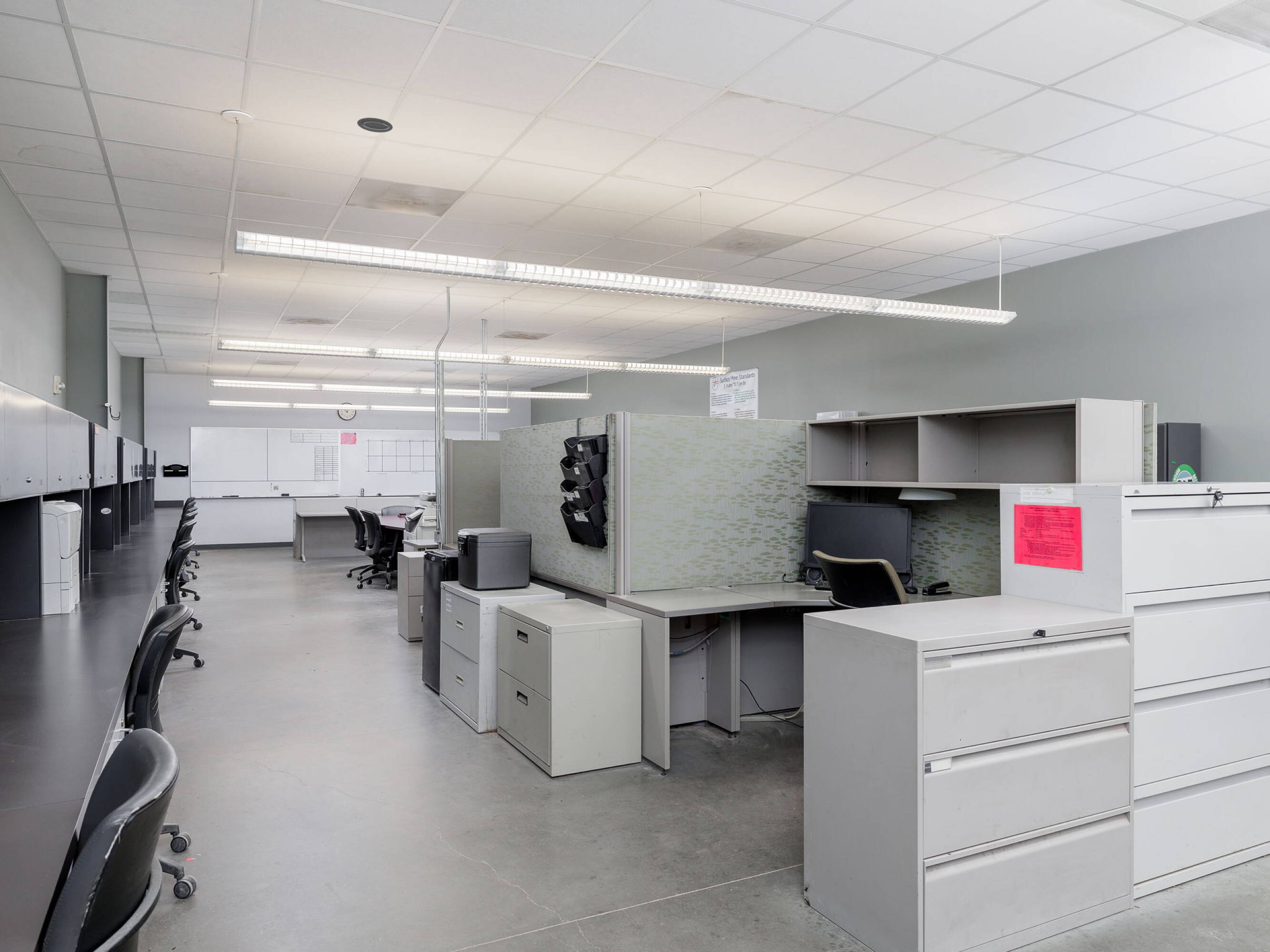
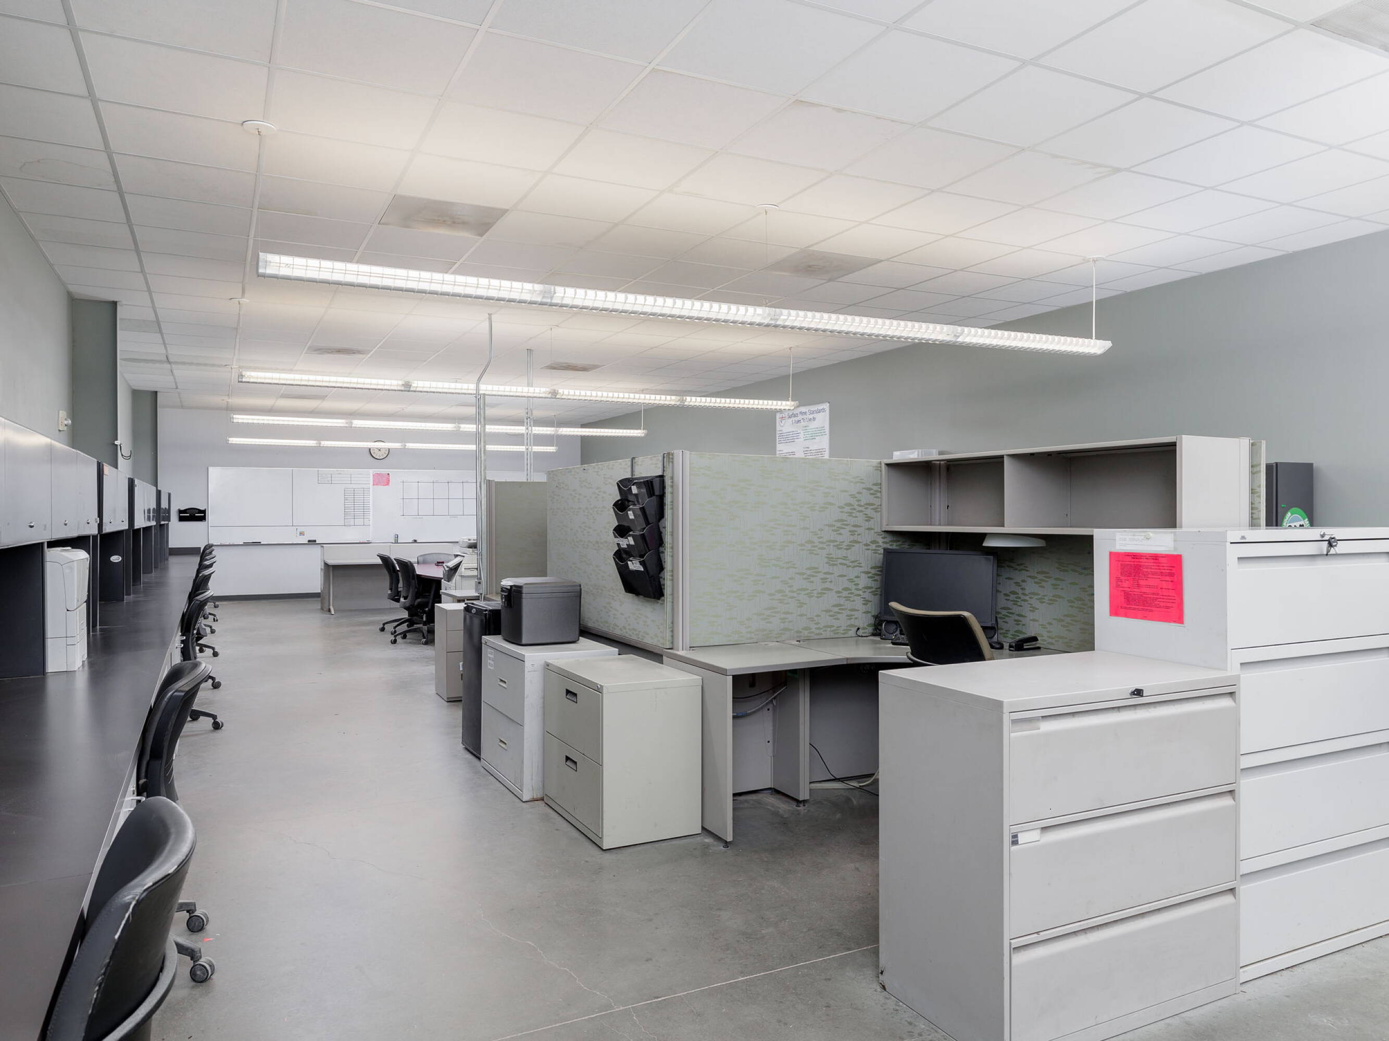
- recessed light [357,117,393,133]
